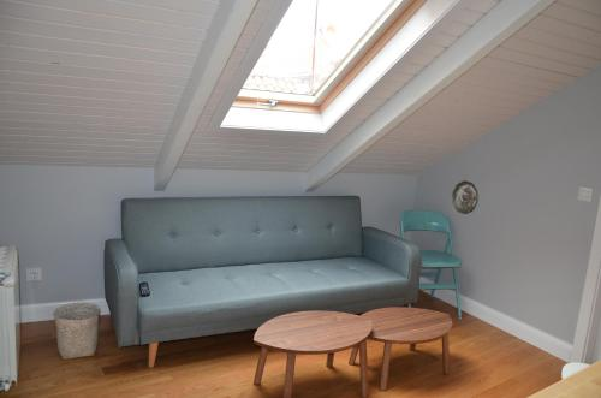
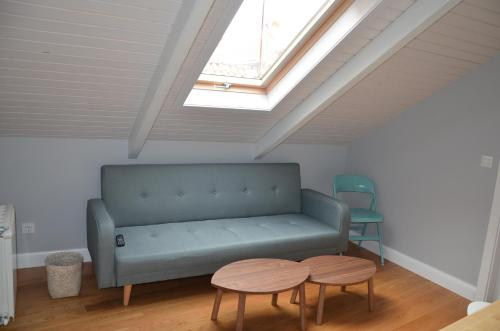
- decorative plate [451,179,480,215]
